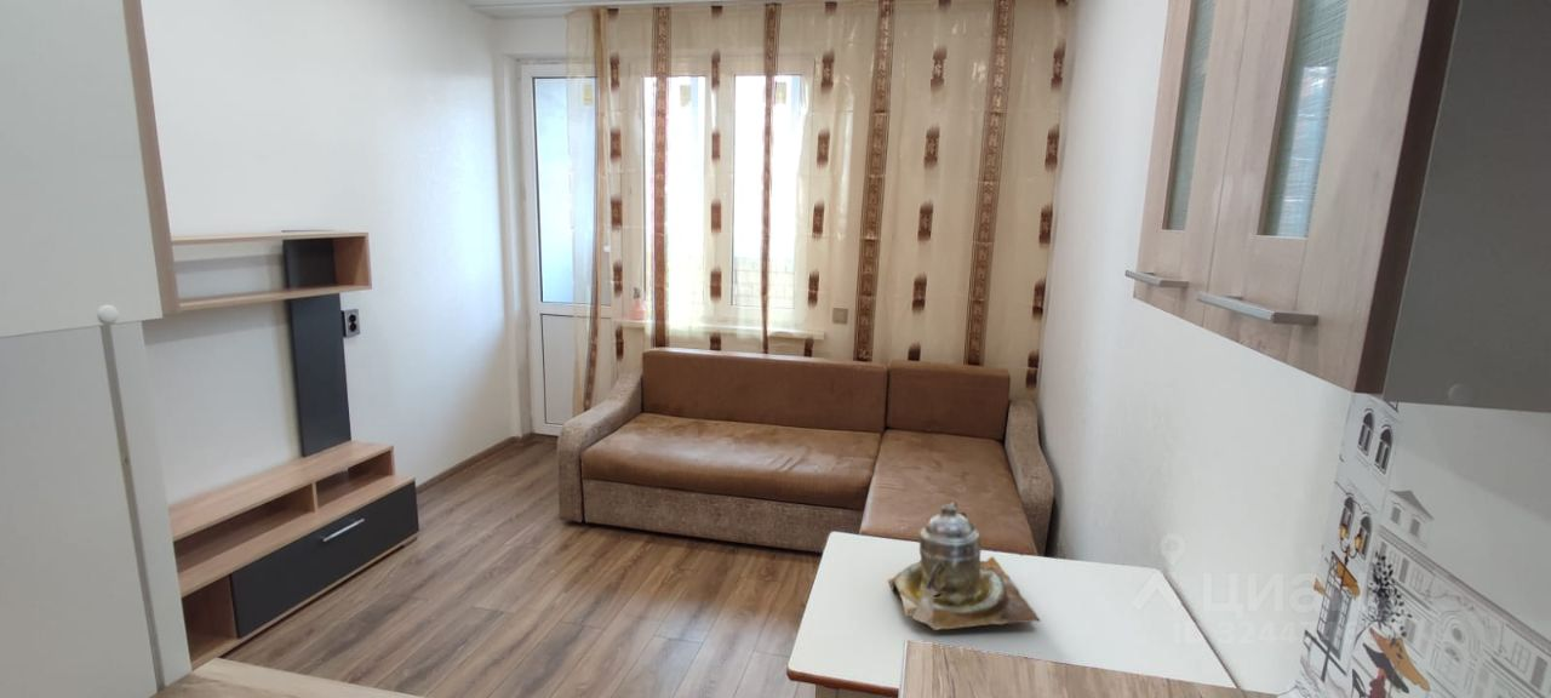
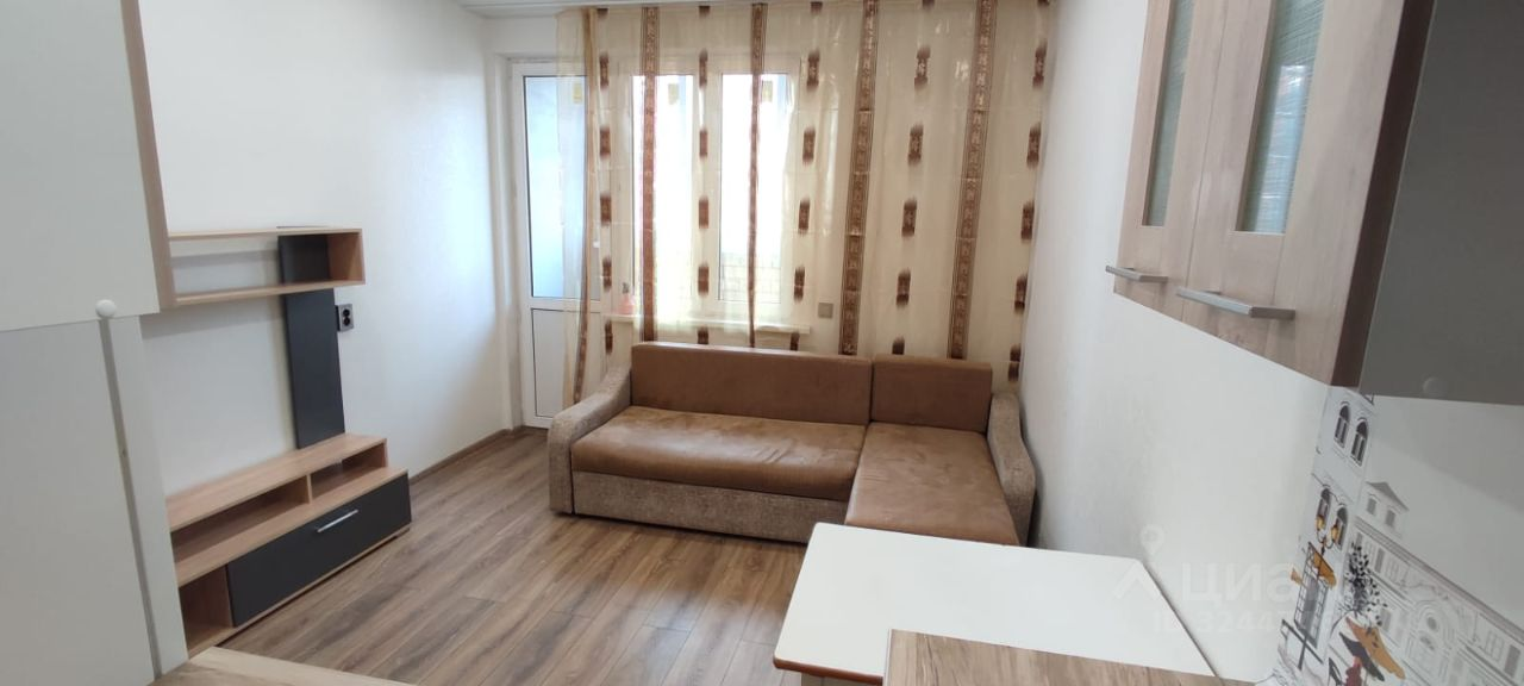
- teapot [887,500,1041,631]
